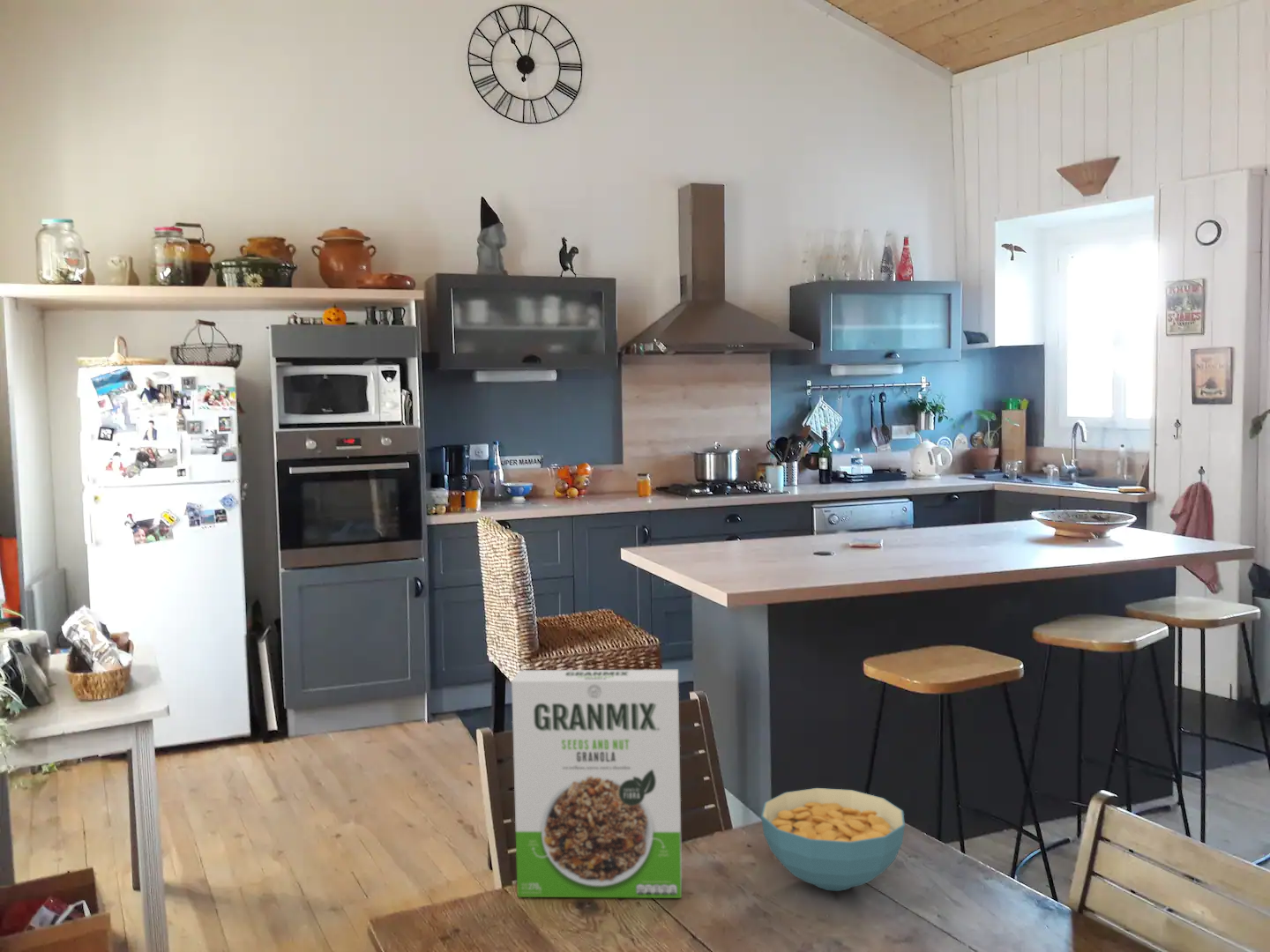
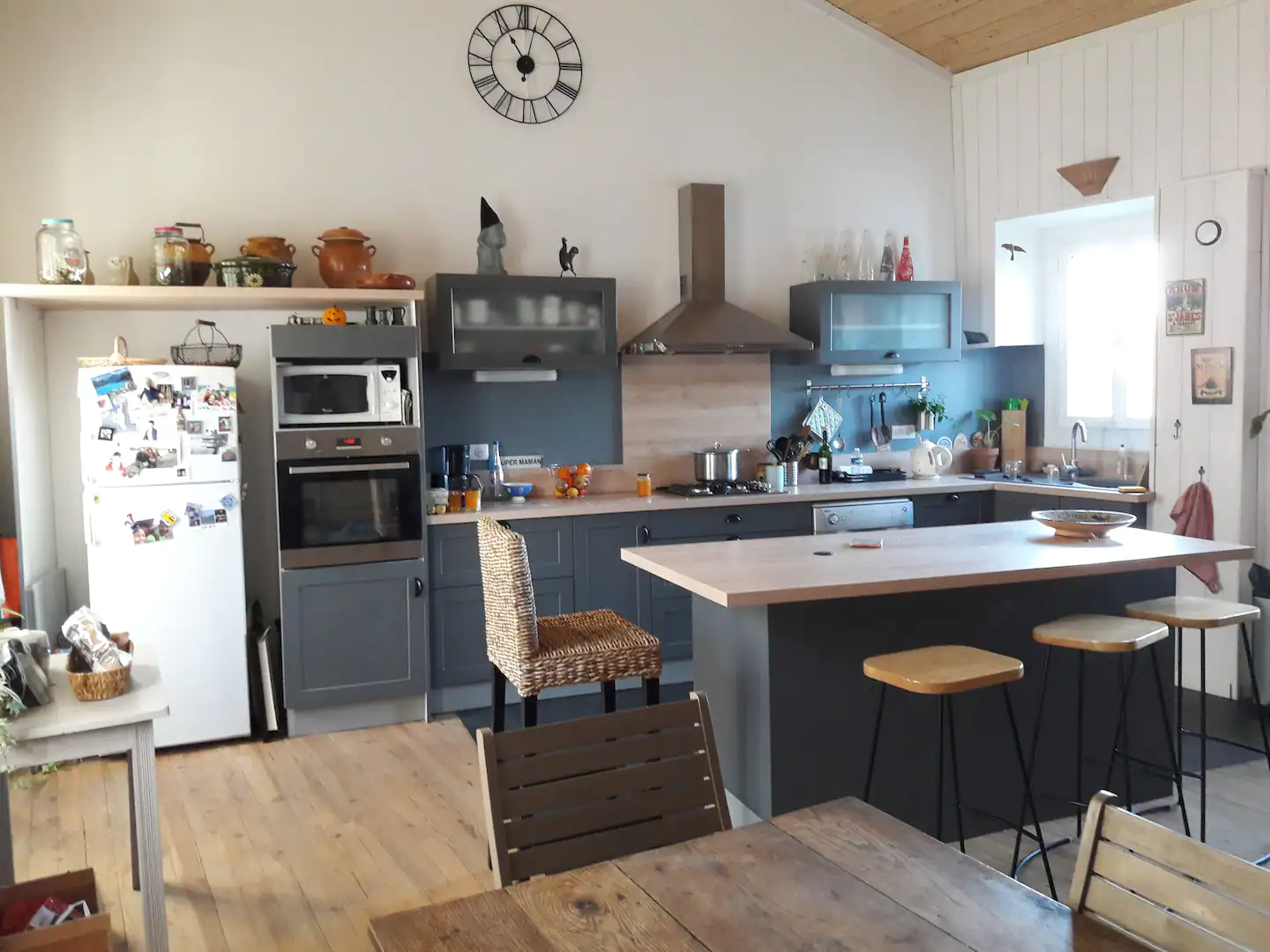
- cereal box [511,669,683,899]
- cereal bowl [760,787,906,892]
